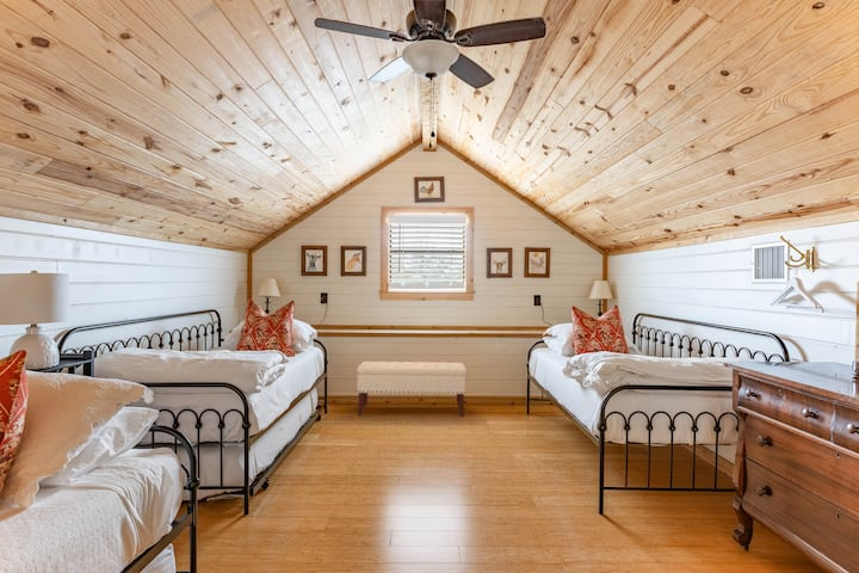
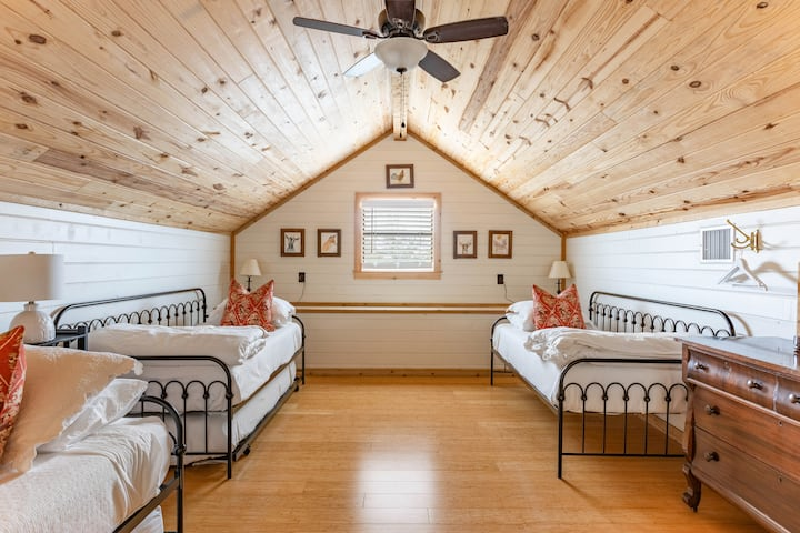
- bench [356,361,468,418]
